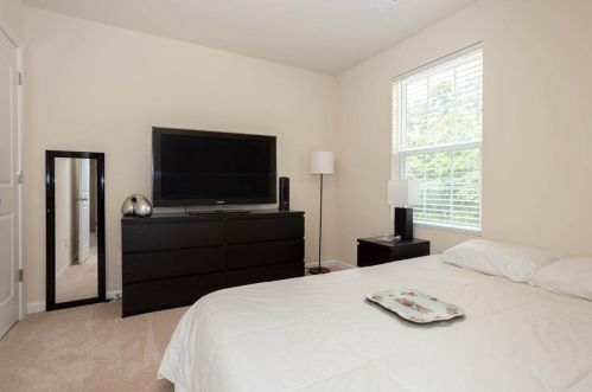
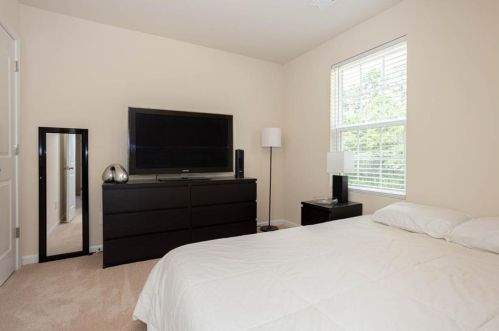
- serving tray [365,288,466,324]
